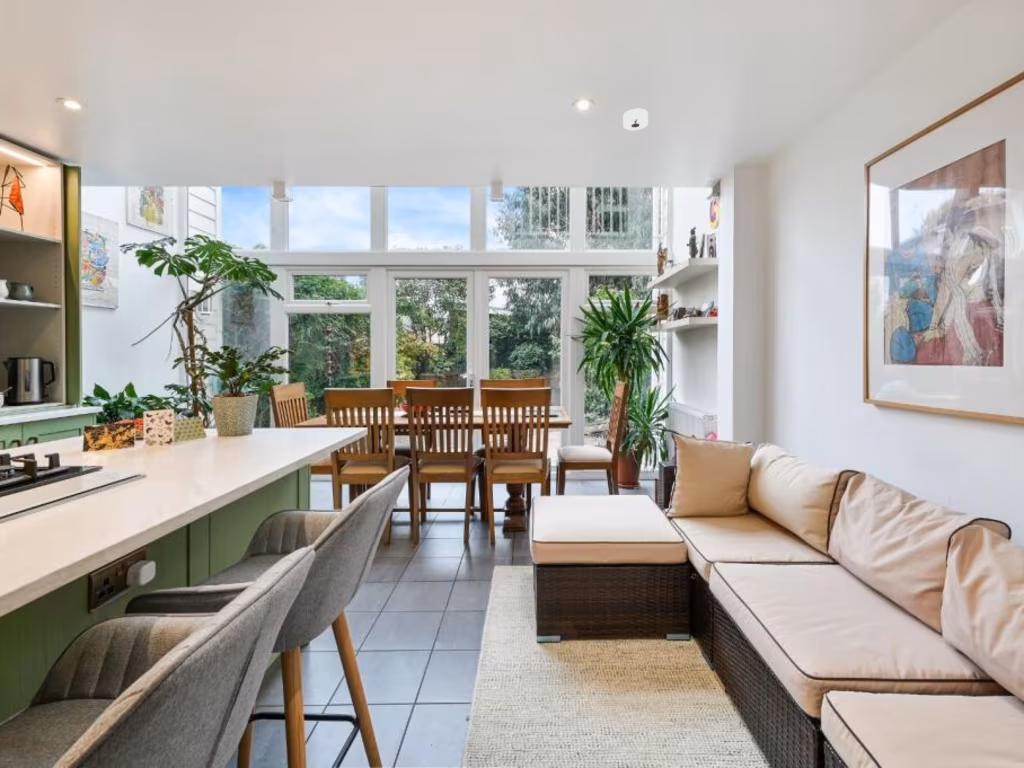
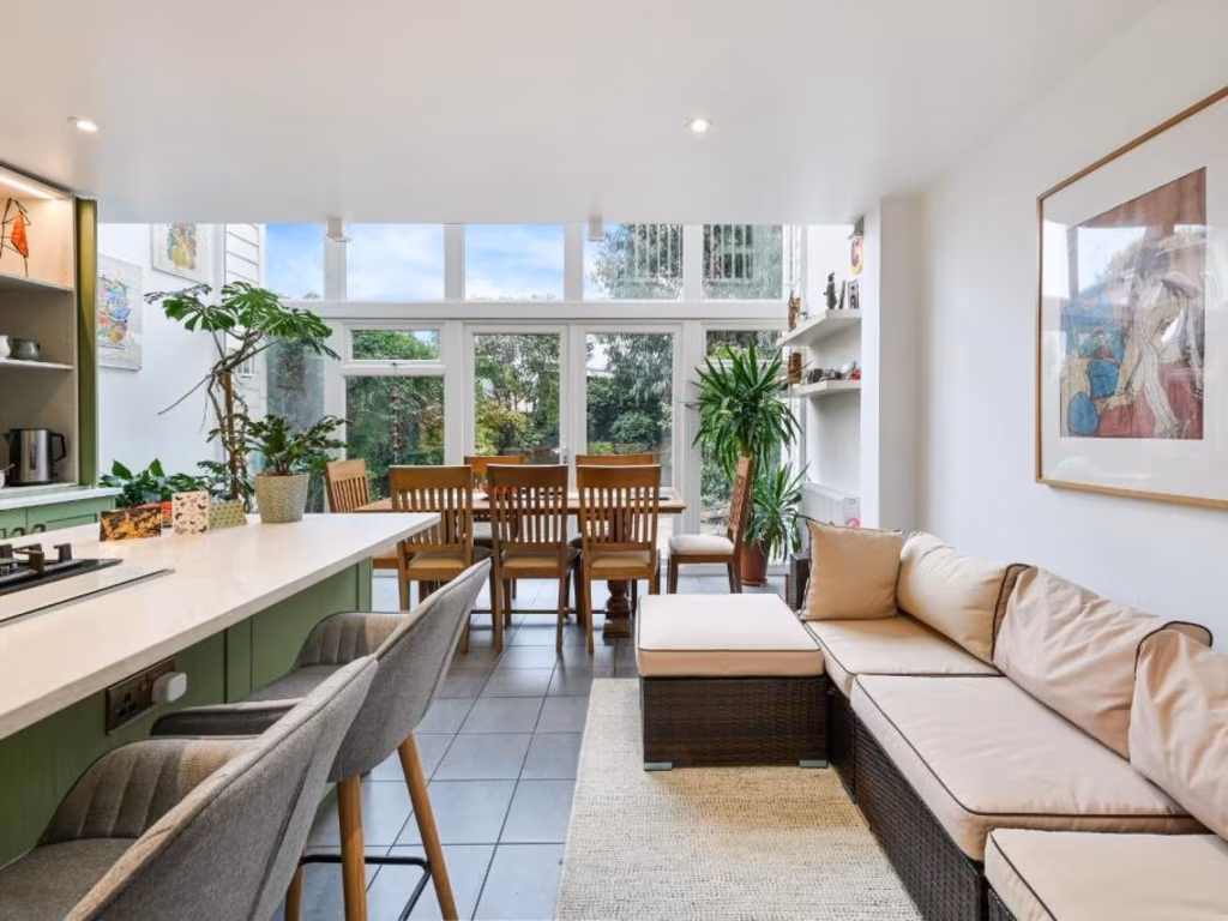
- smoke detector [622,108,649,131]
